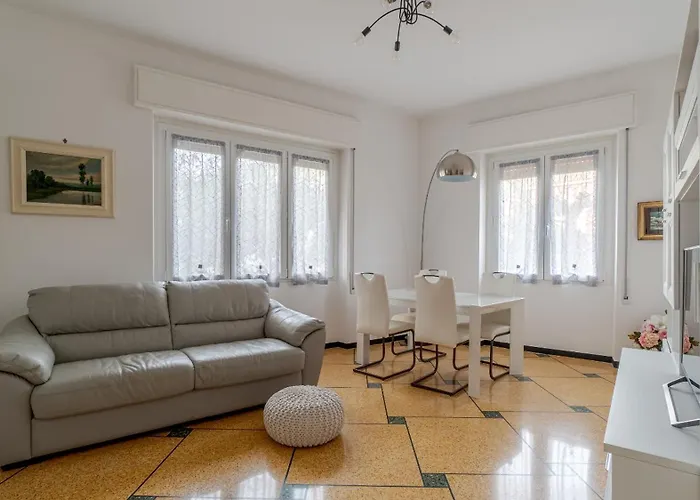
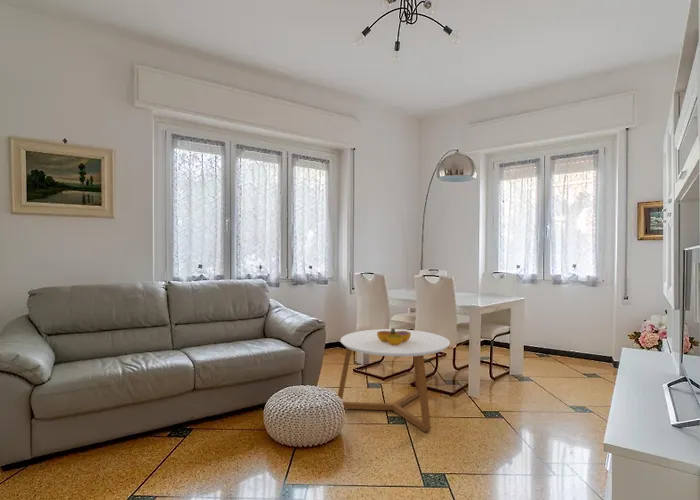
+ coffee table [337,328,451,433]
+ decorative bowl [377,327,411,345]
